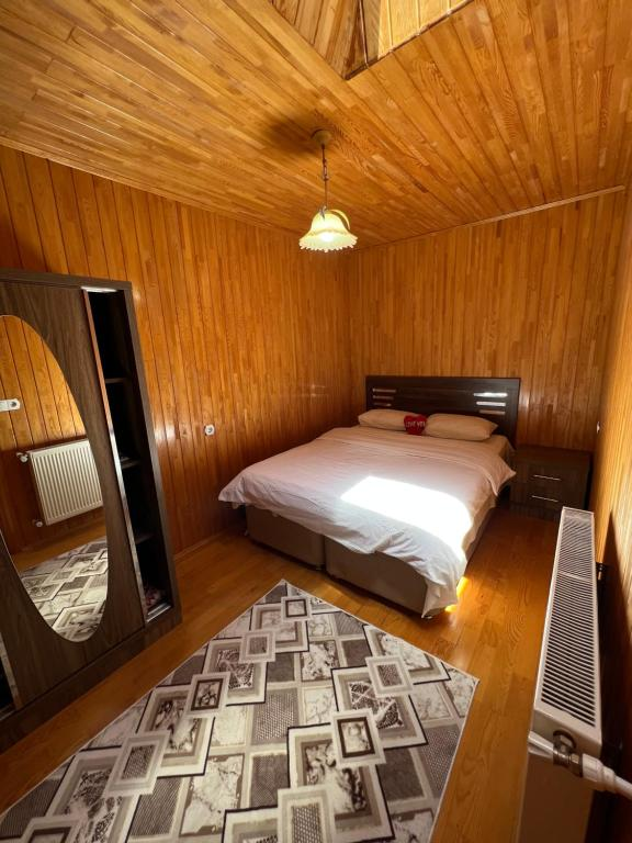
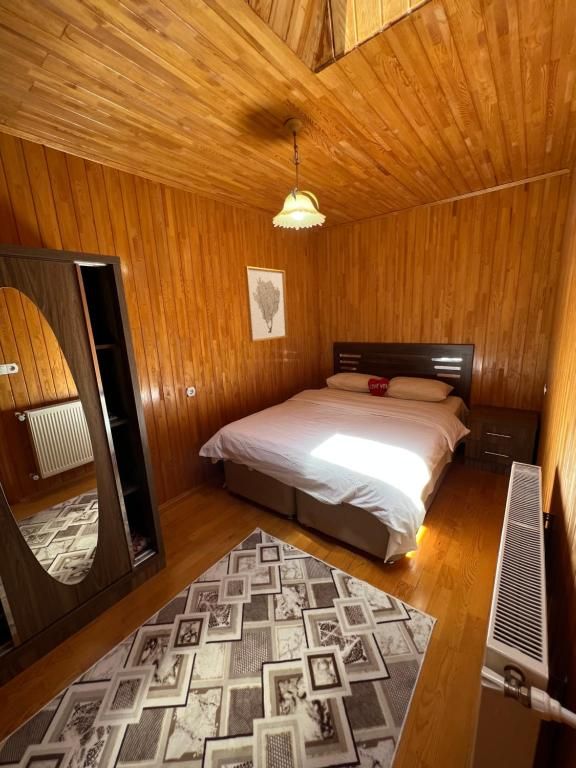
+ wall art [244,265,289,343]
